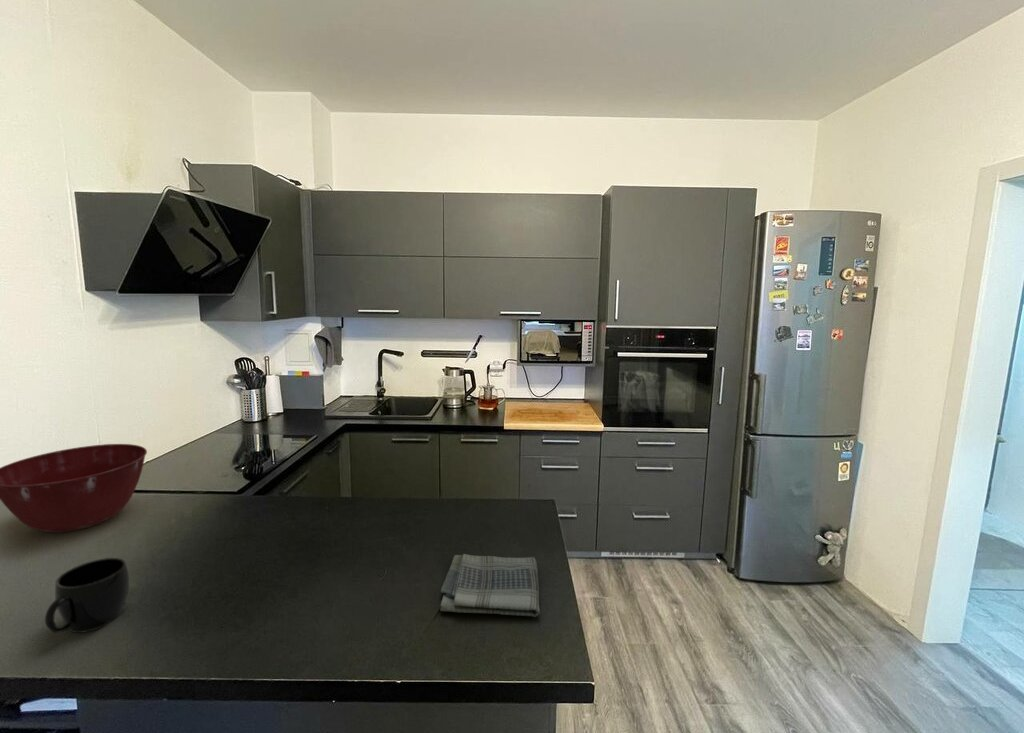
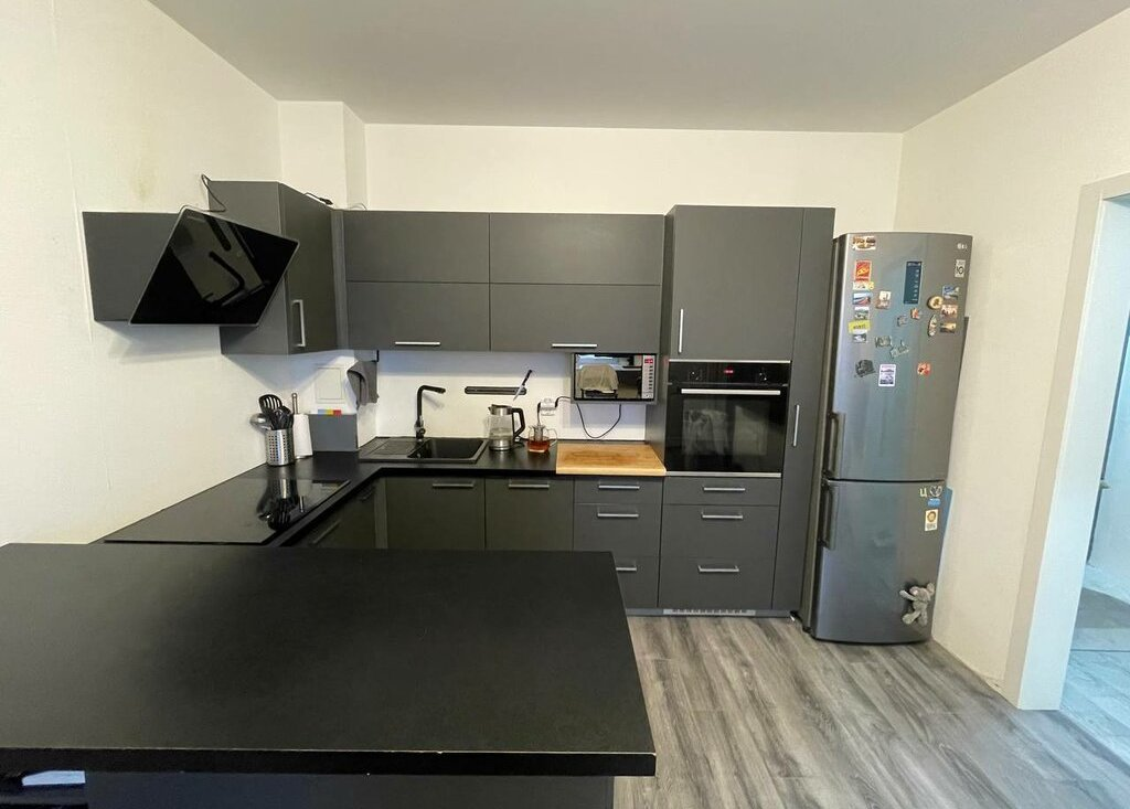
- mug [44,557,130,634]
- mixing bowl [0,443,148,534]
- dish towel [439,553,541,618]
